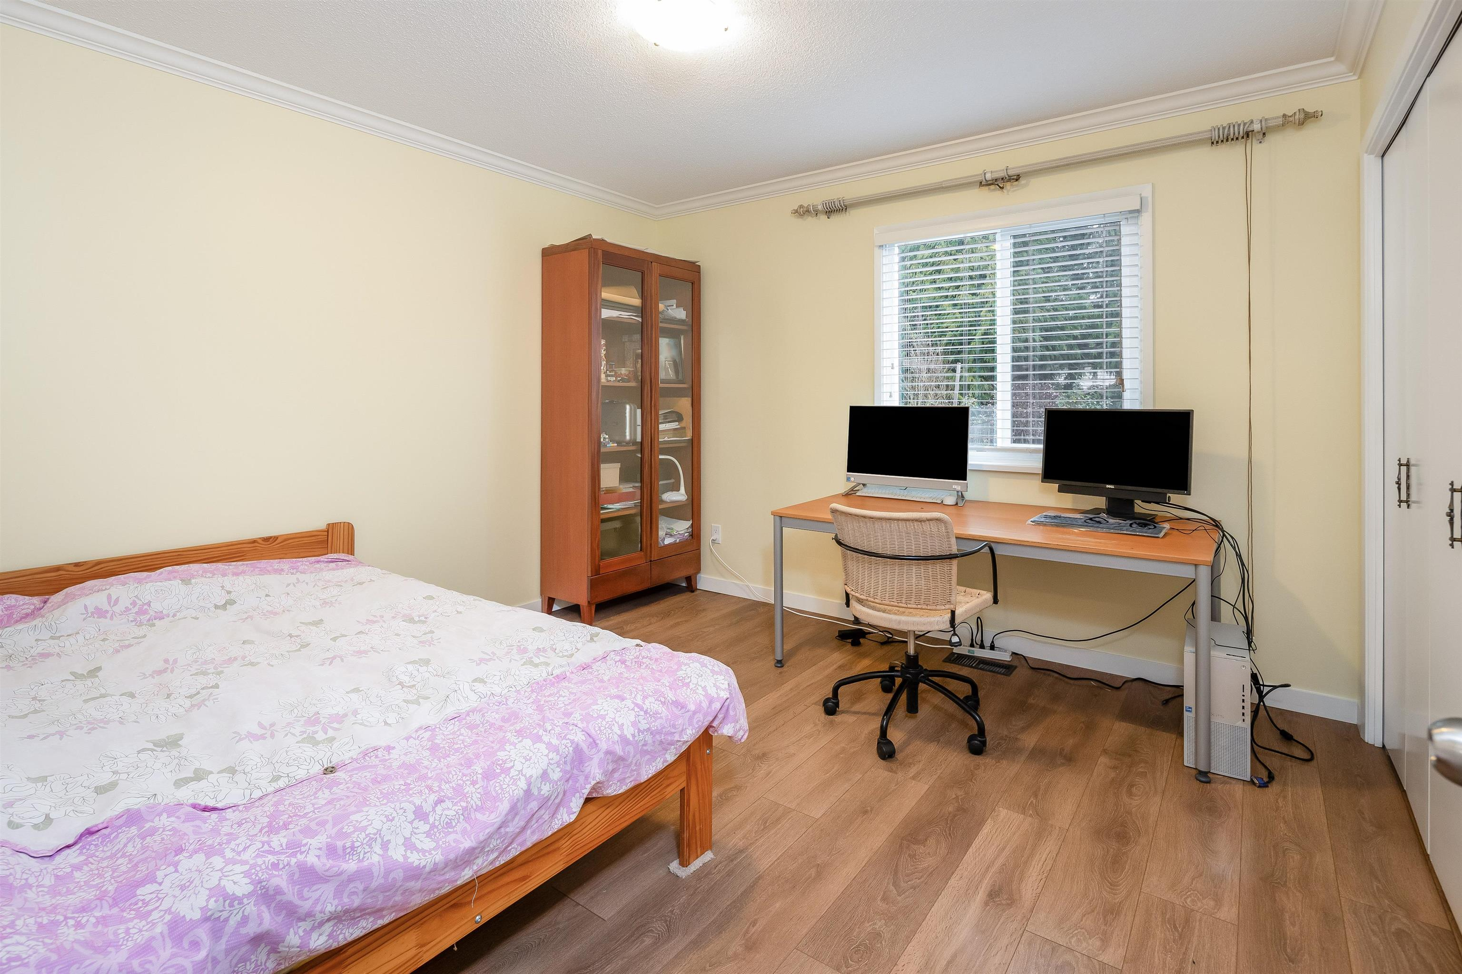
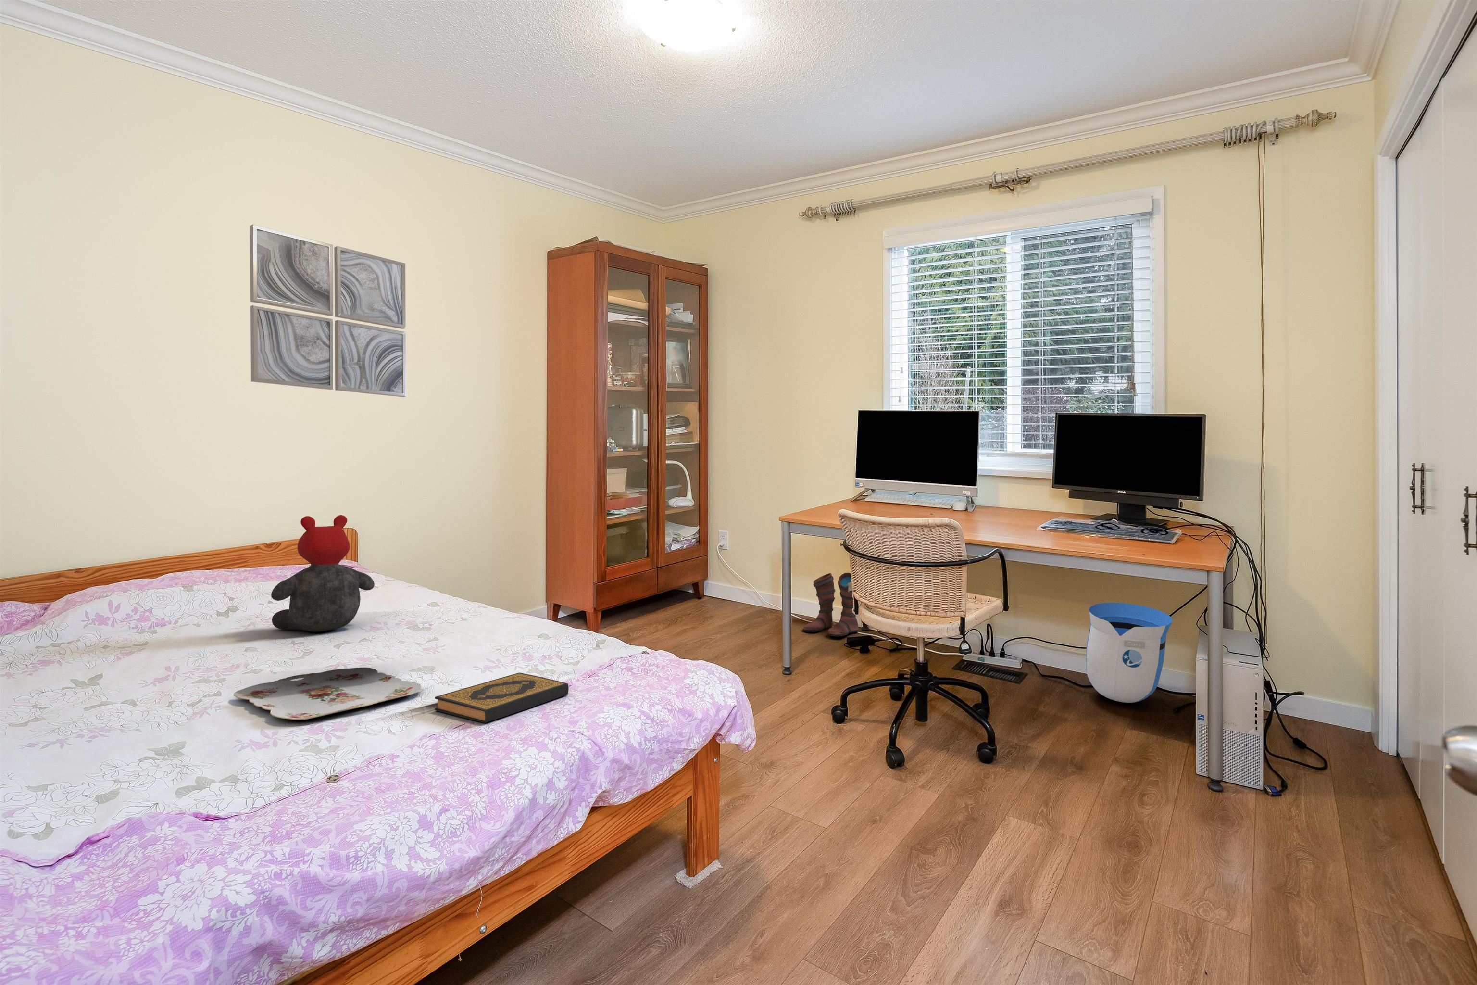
+ serving tray [233,667,422,720]
+ hardback book [434,672,569,723]
+ wall art [249,224,407,398]
+ sun visor [1086,602,1174,704]
+ boots [802,573,859,637]
+ teddy bear [270,514,375,632]
